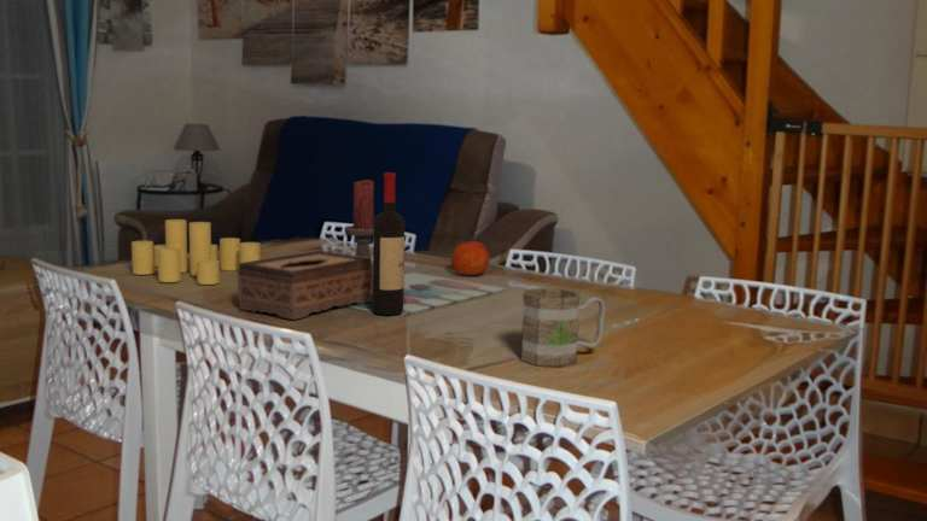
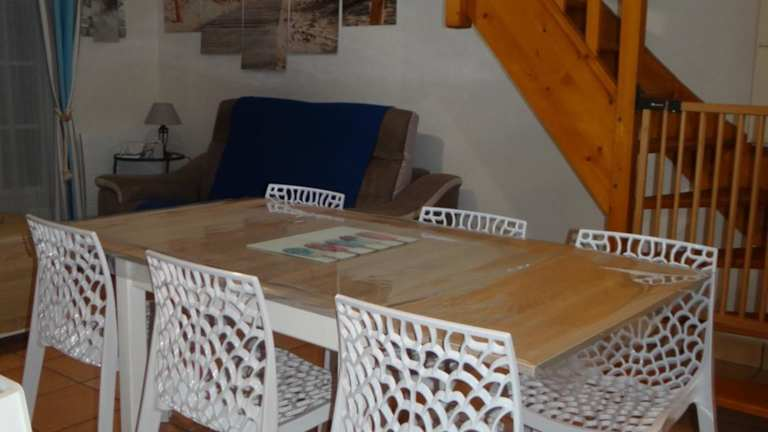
- candle [130,218,262,286]
- wine bottle [372,171,406,316]
- mug [519,287,607,368]
- tissue box [237,250,373,321]
- apple [450,235,490,276]
- candle holder [326,178,375,268]
